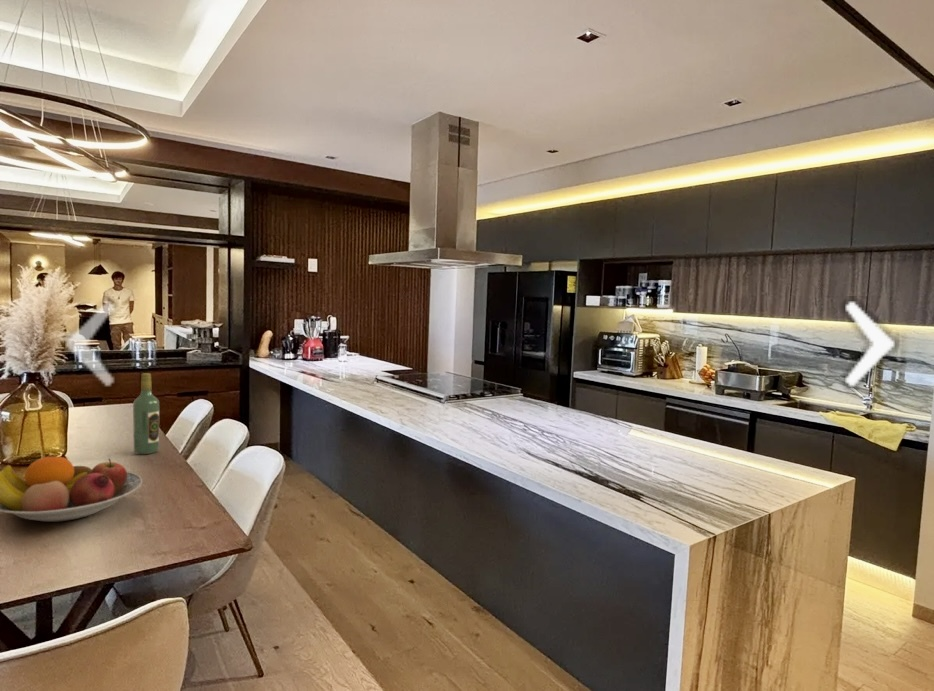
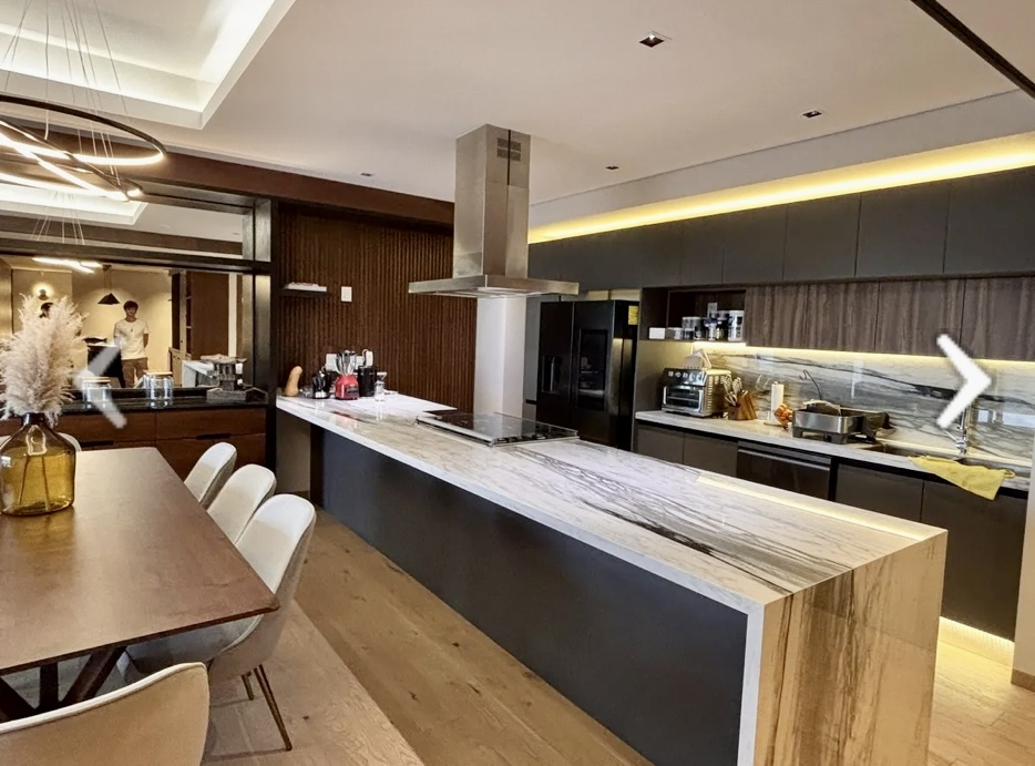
- wine bottle [132,372,160,455]
- fruit bowl [0,456,143,523]
